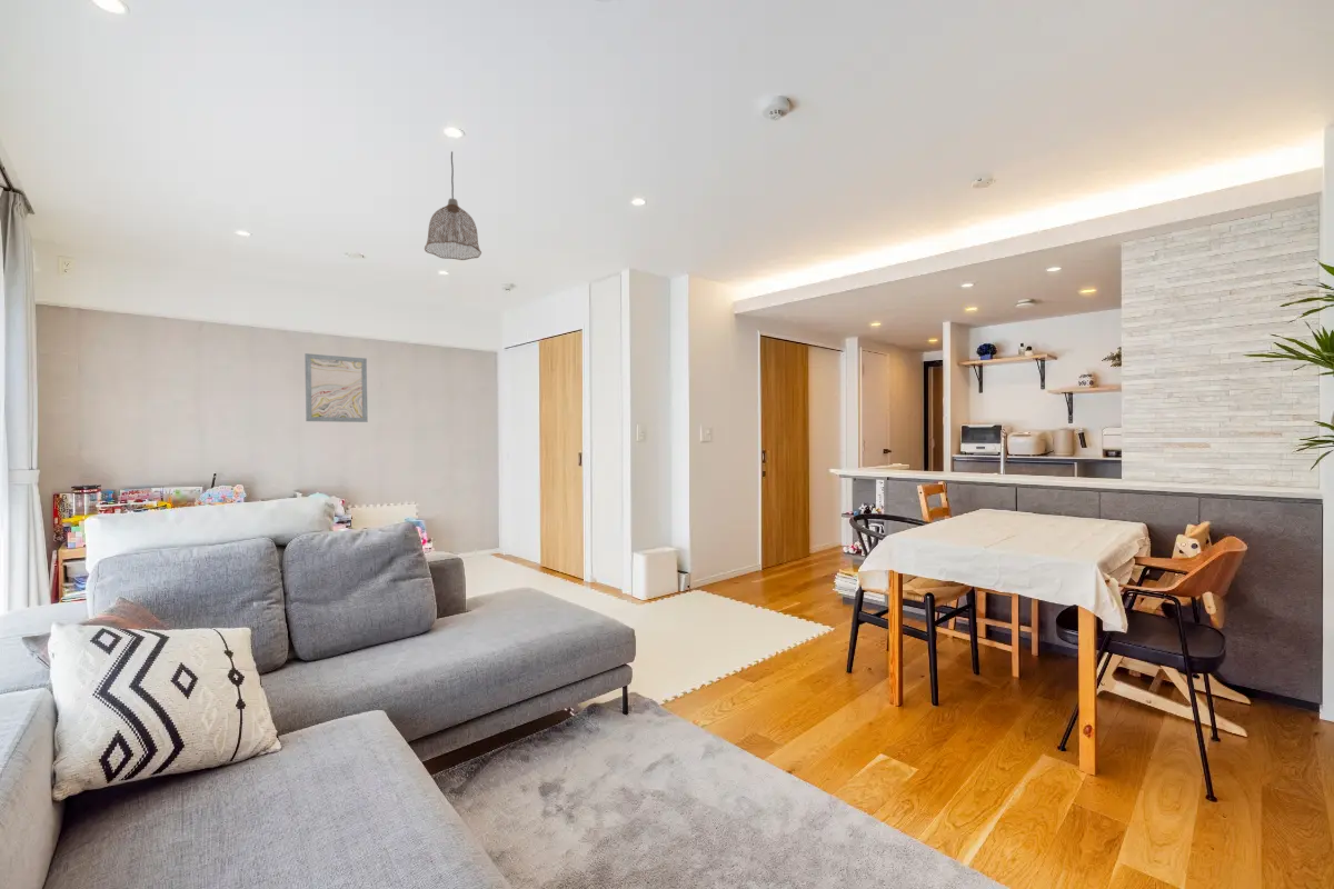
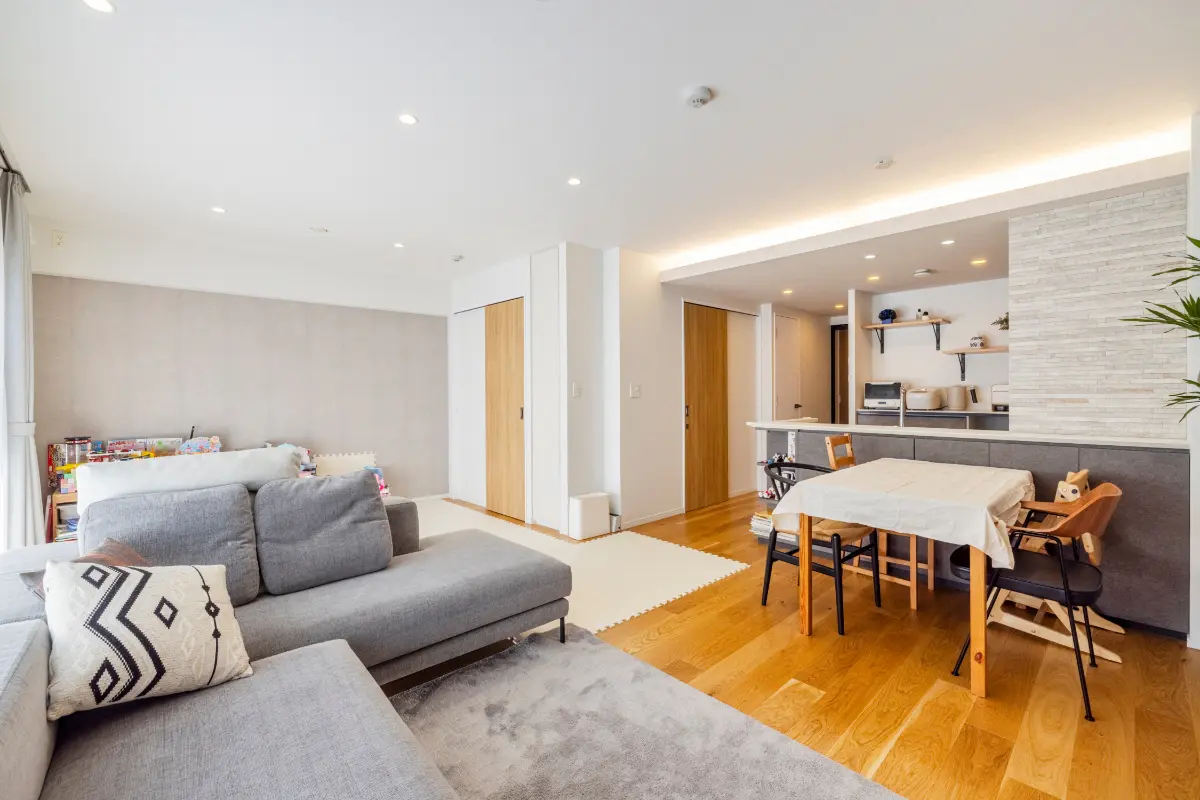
- wall art [303,352,369,423]
- pendant lamp [424,150,482,261]
